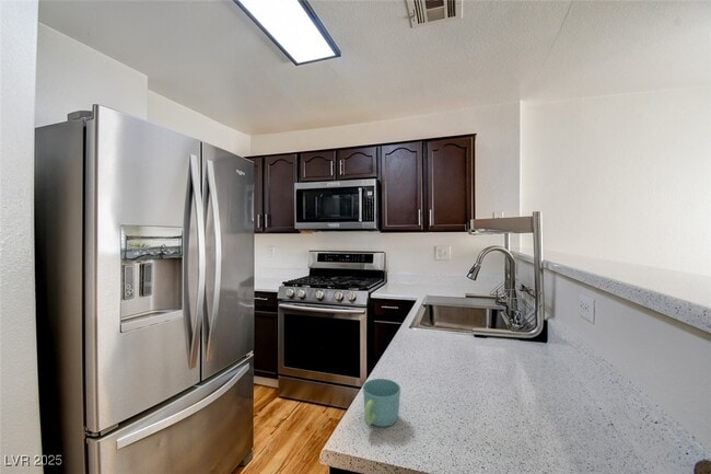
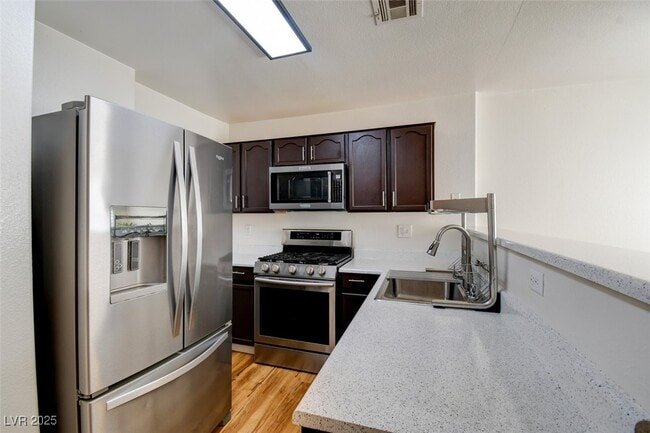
- mug [362,378,401,428]
